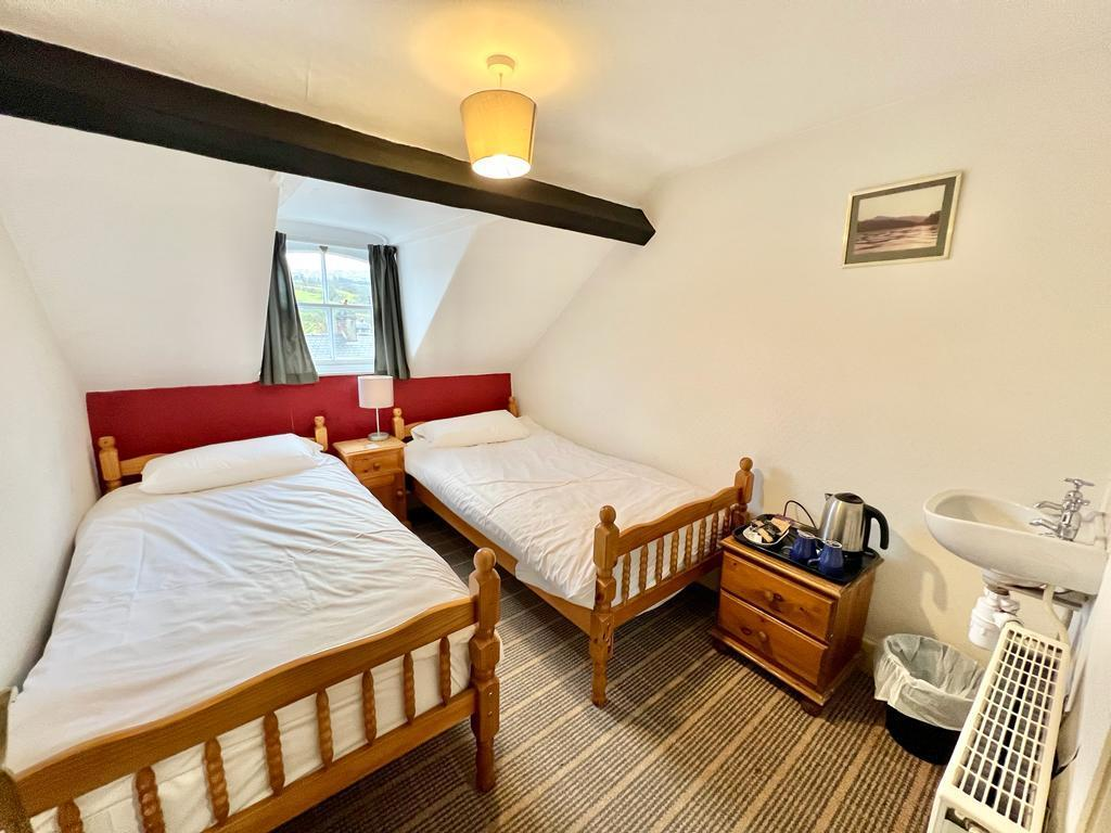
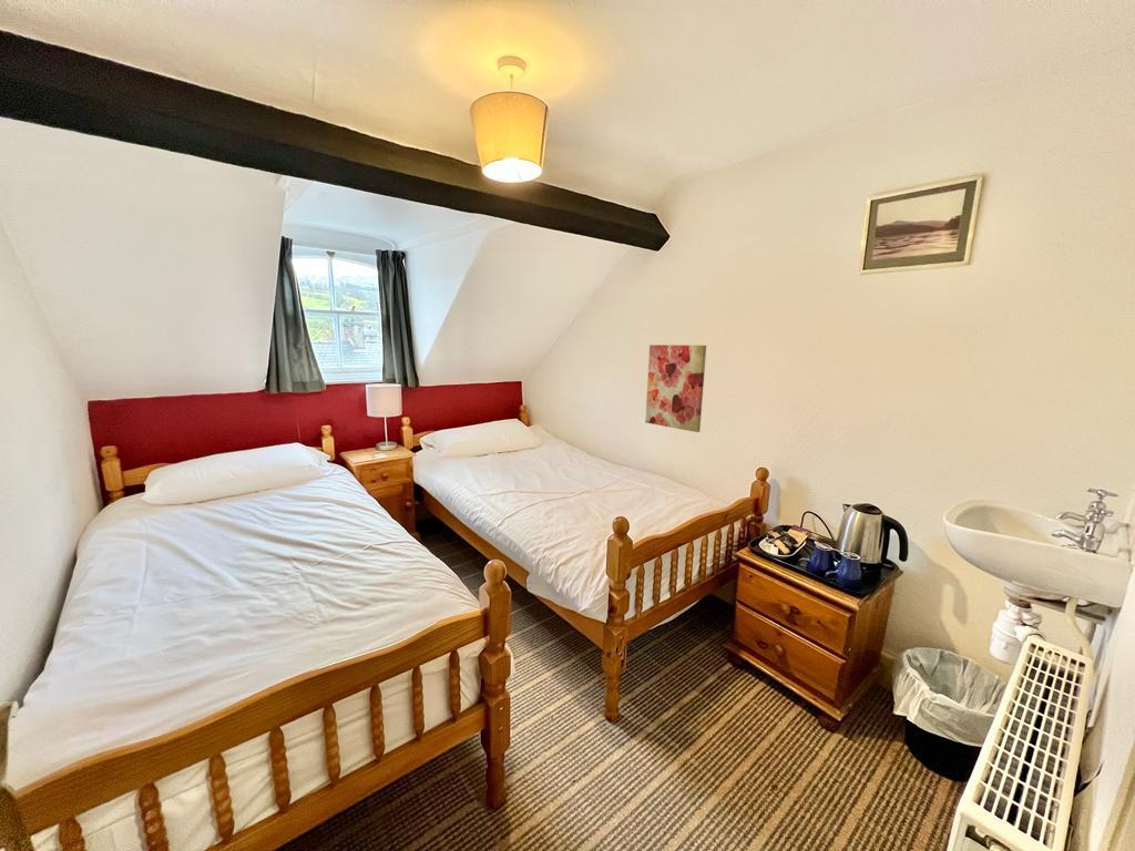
+ wall art [644,344,707,433]
